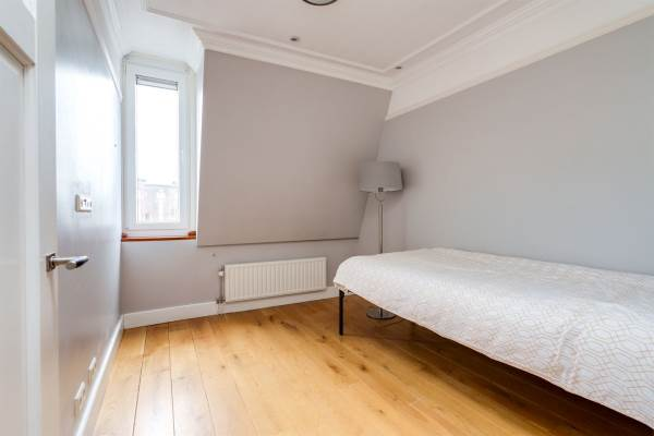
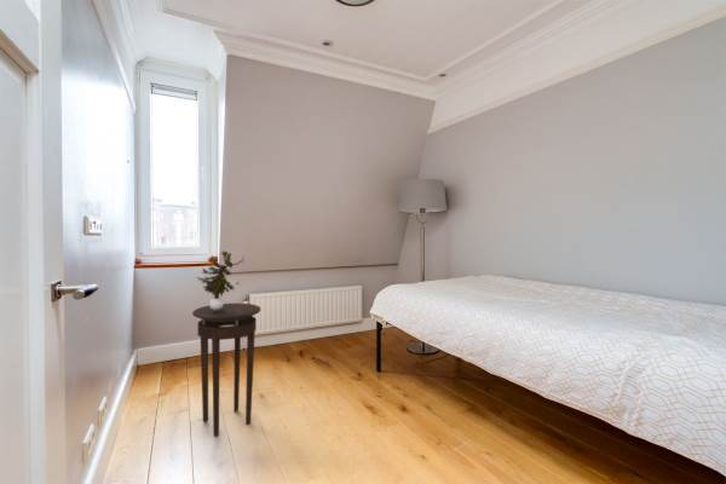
+ potted plant [195,249,246,311]
+ stool [191,302,263,437]
